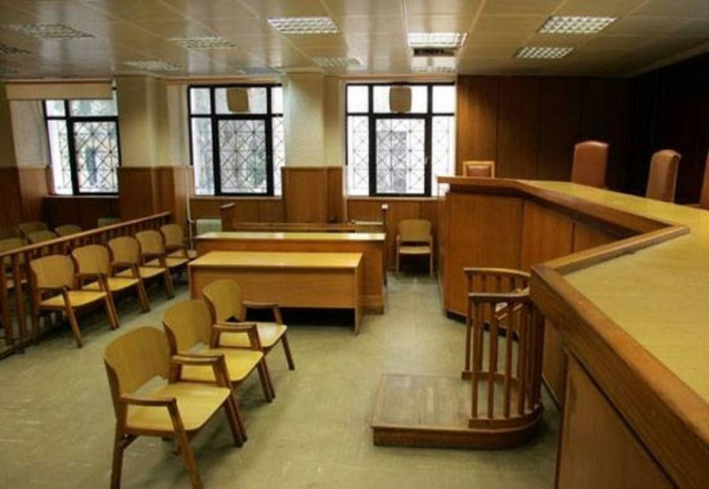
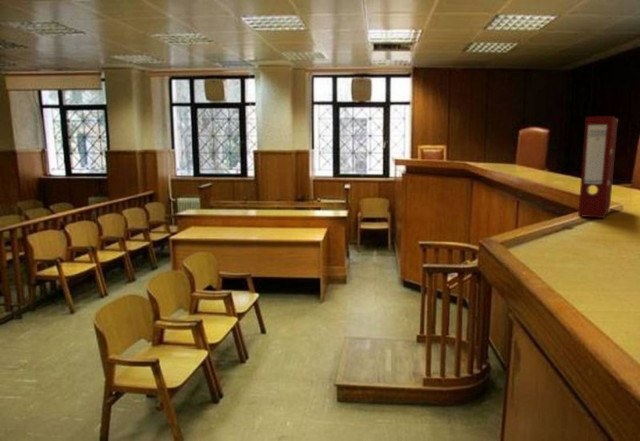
+ binder [577,115,619,219]
